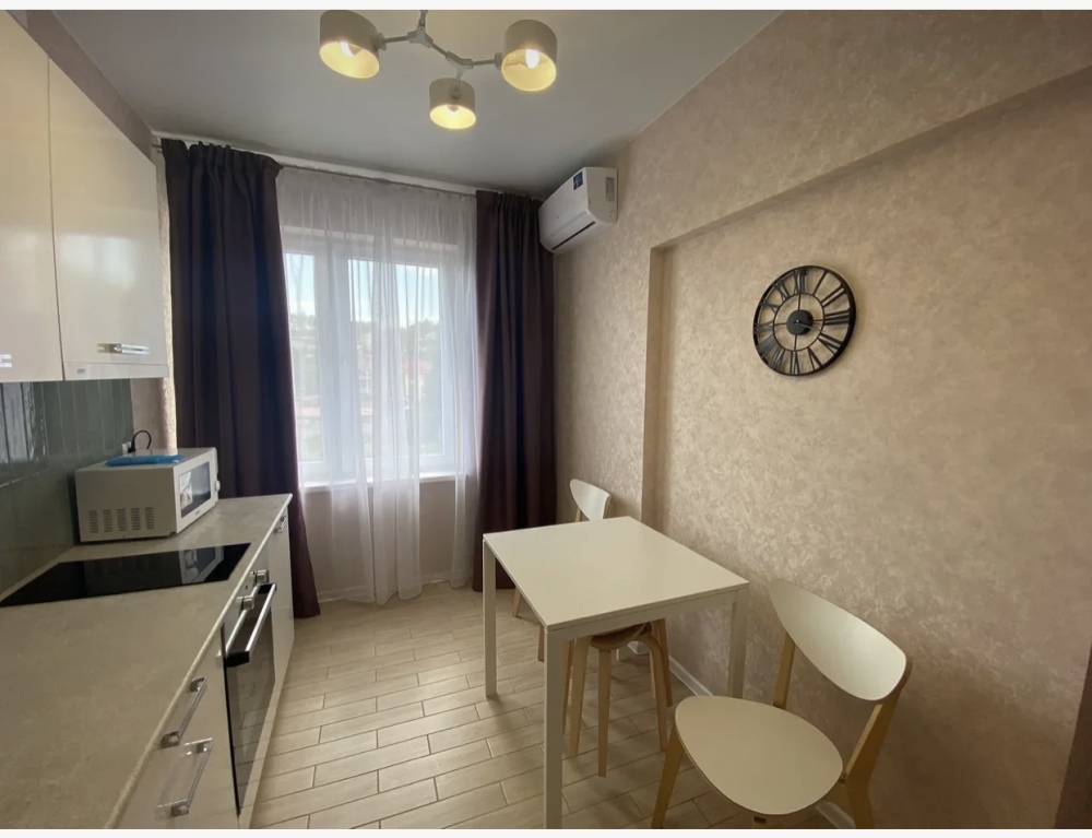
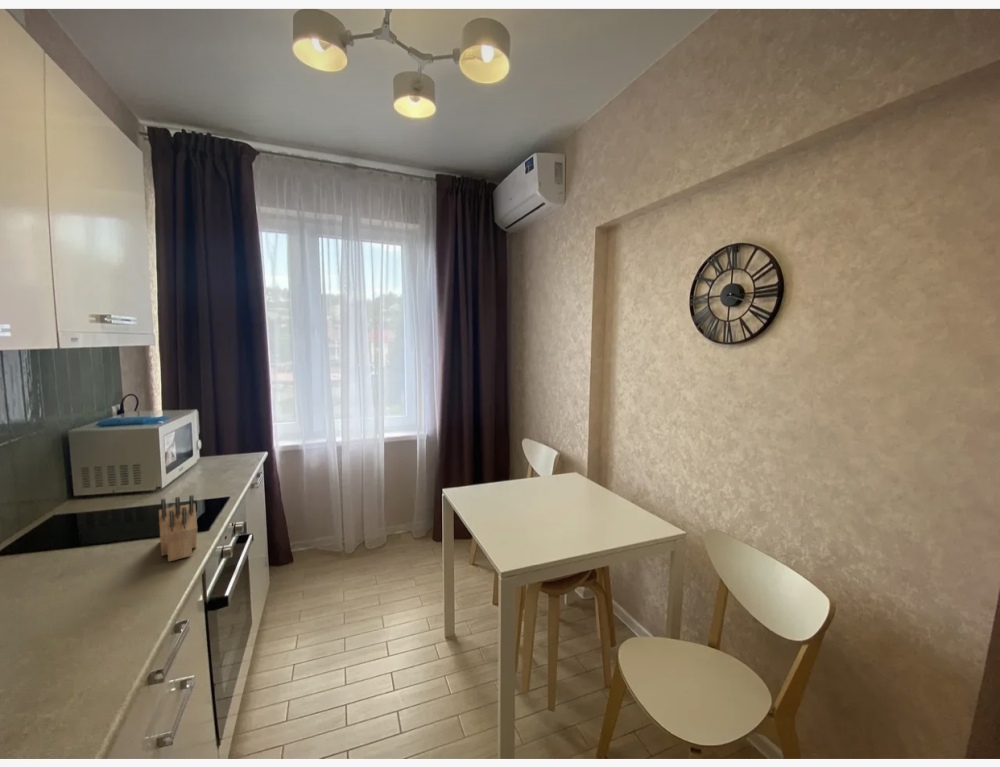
+ knife block [158,494,198,563]
